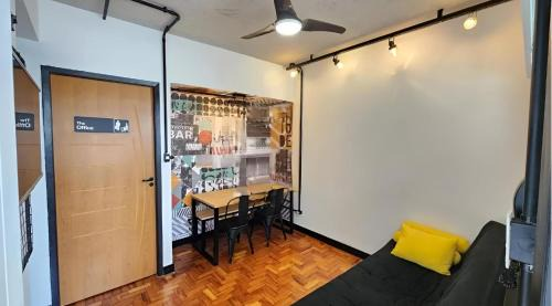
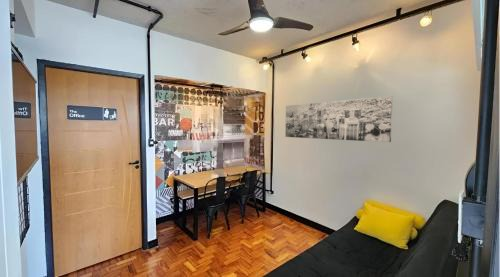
+ wall art [284,95,394,143]
